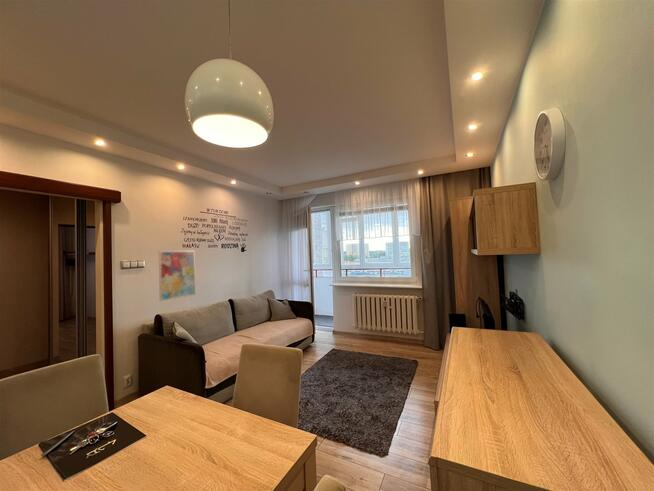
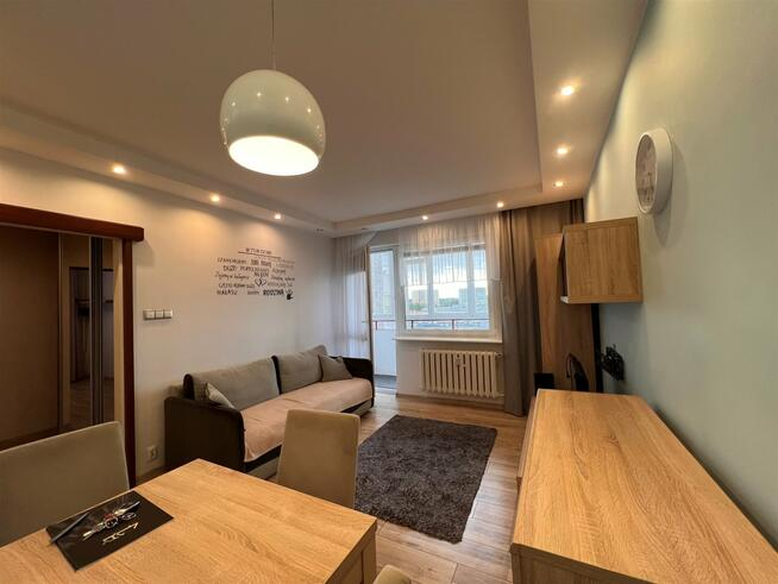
- wall art [158,250,197,302]
